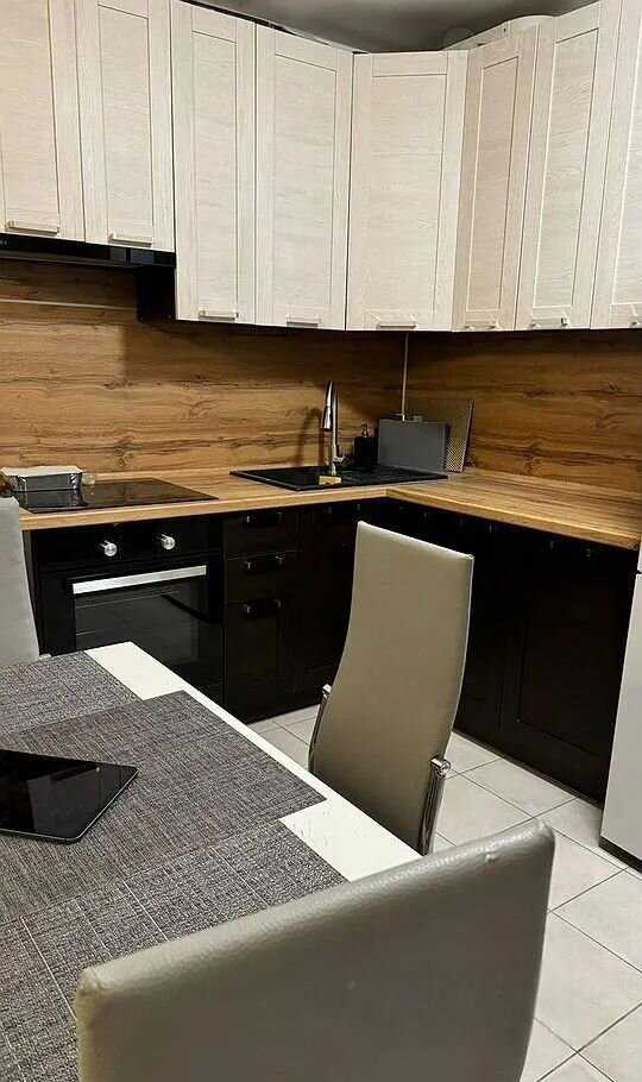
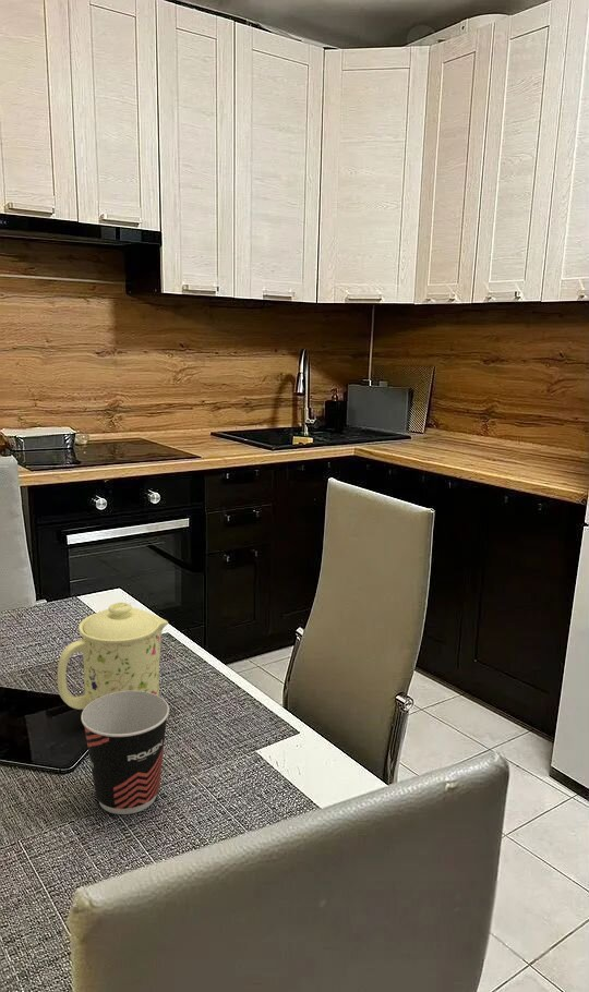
+ mug [57,602,169,711]
+ cup [80,691,170,815]
